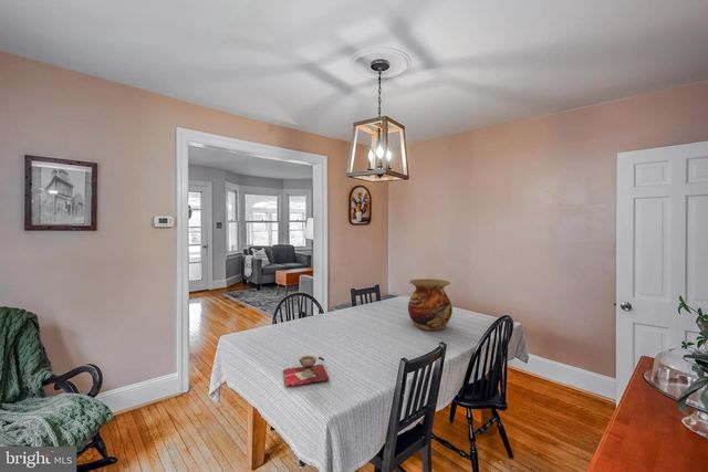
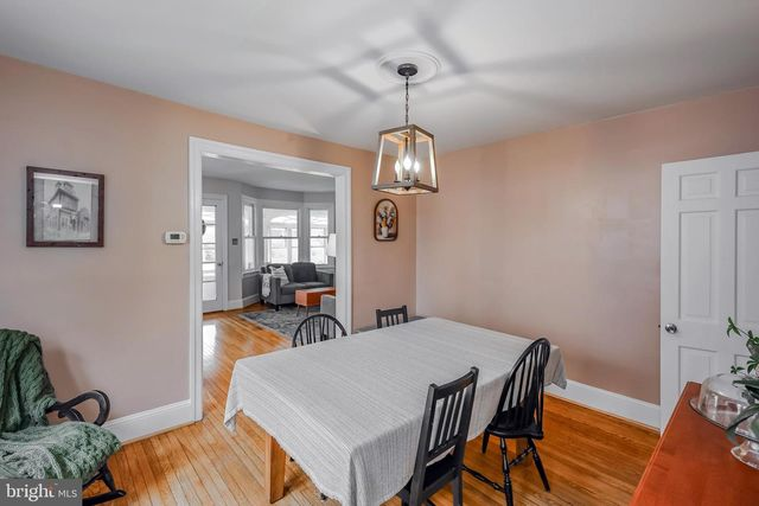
- vase [407,277,454,332]
- decorative bowl [282,354,330,387]
